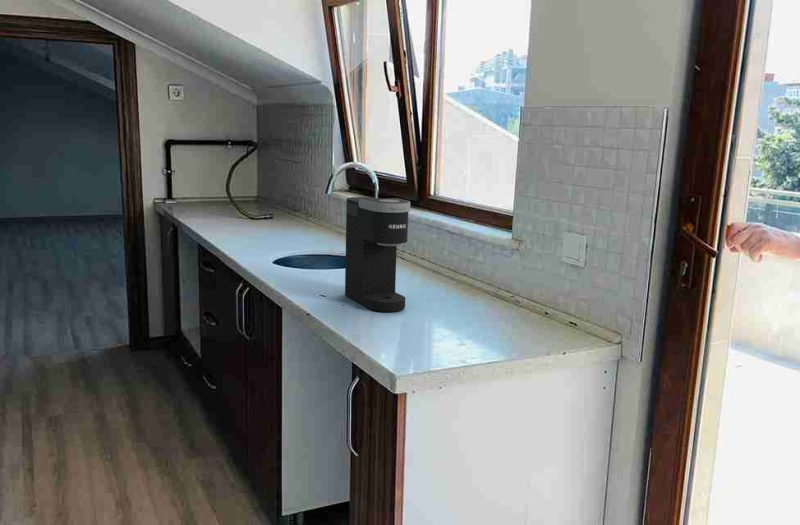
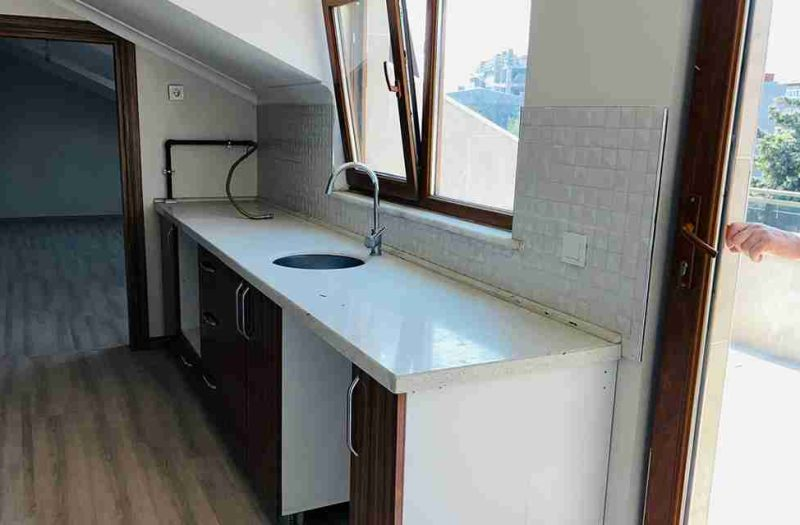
- coffee maker [344,196,411,313]
